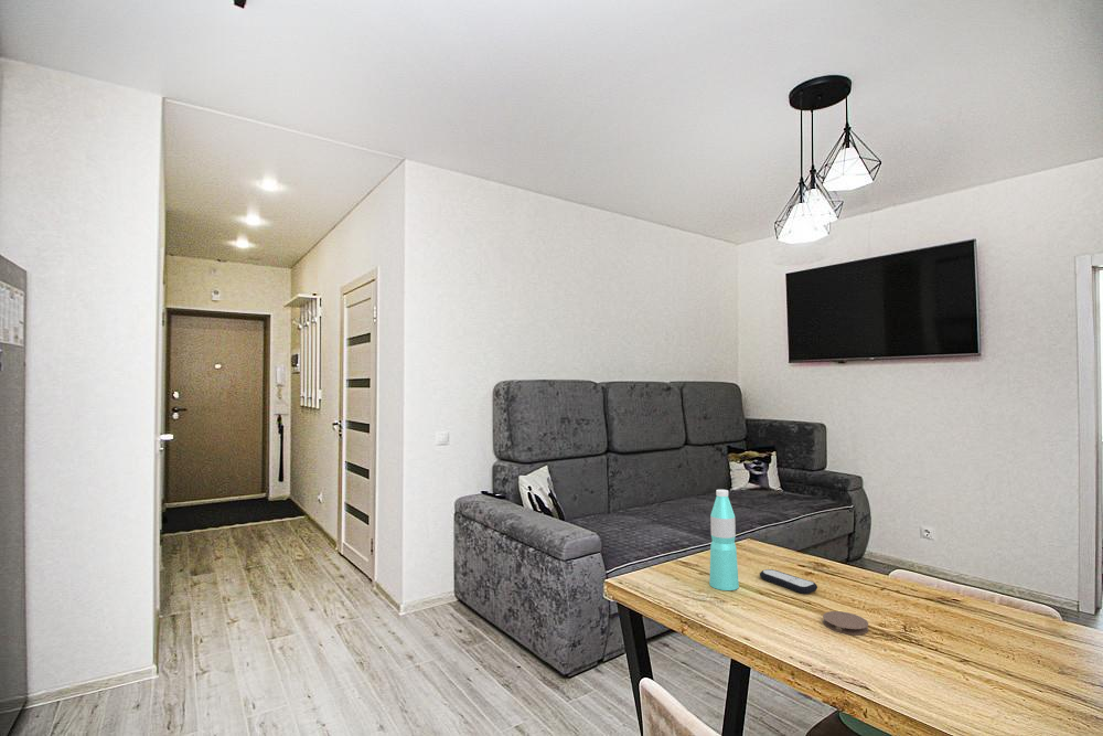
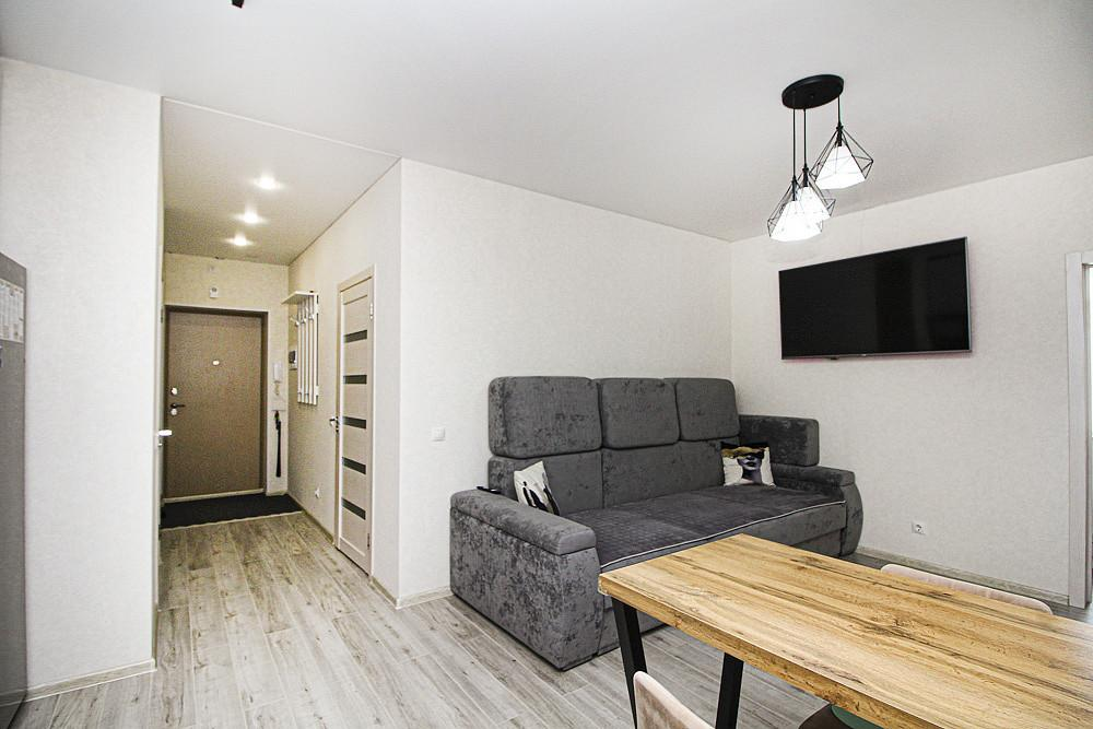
- water bottle [708,489,740,591]
- remote control [759,568,818,595]
- coaster [822,610,869,636]
